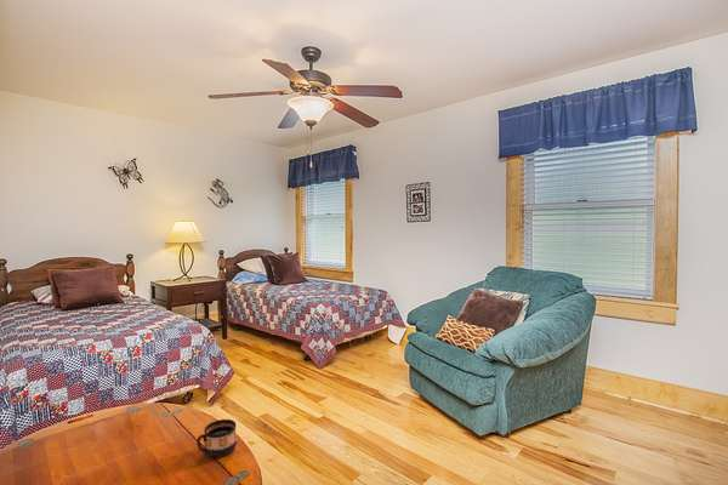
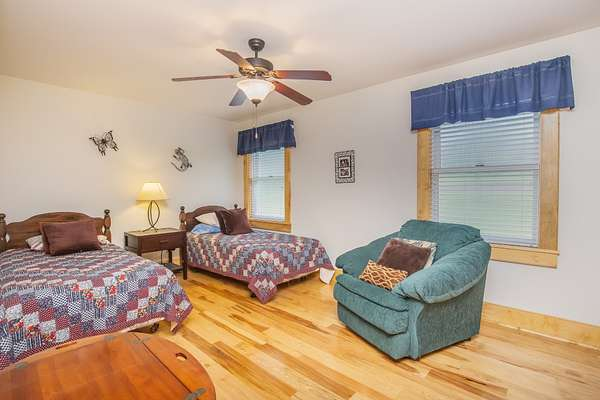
- cup [195,418,238,458]
